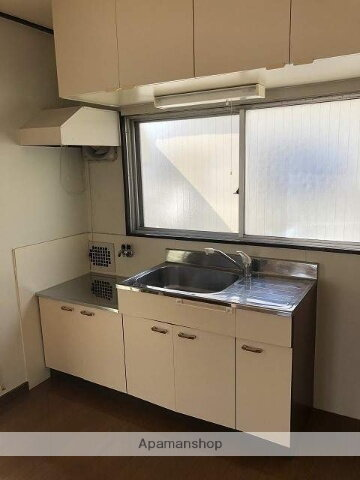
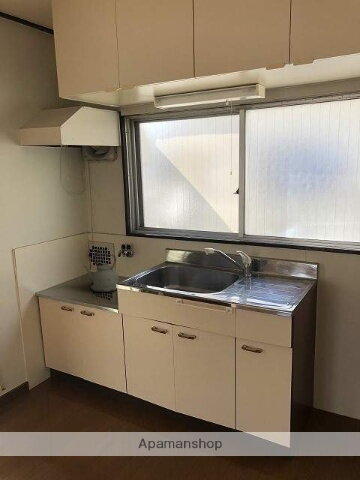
+ kettle [82,253,120,293]
